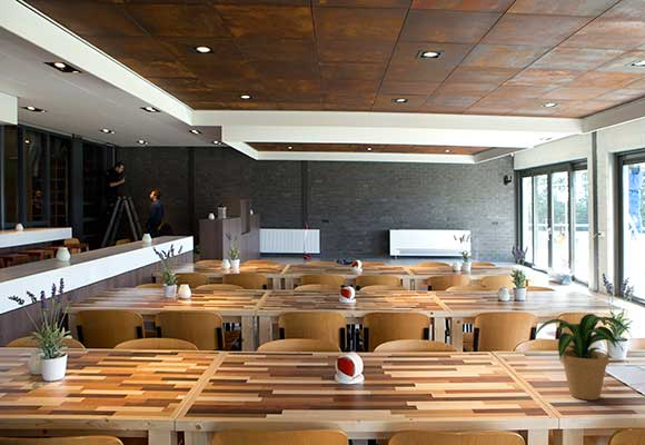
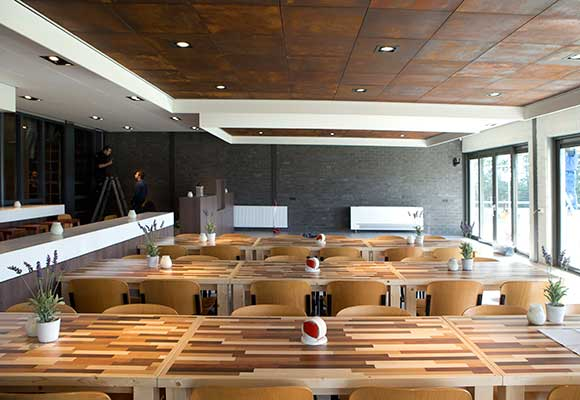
- potted plant [534,313,633,400]
